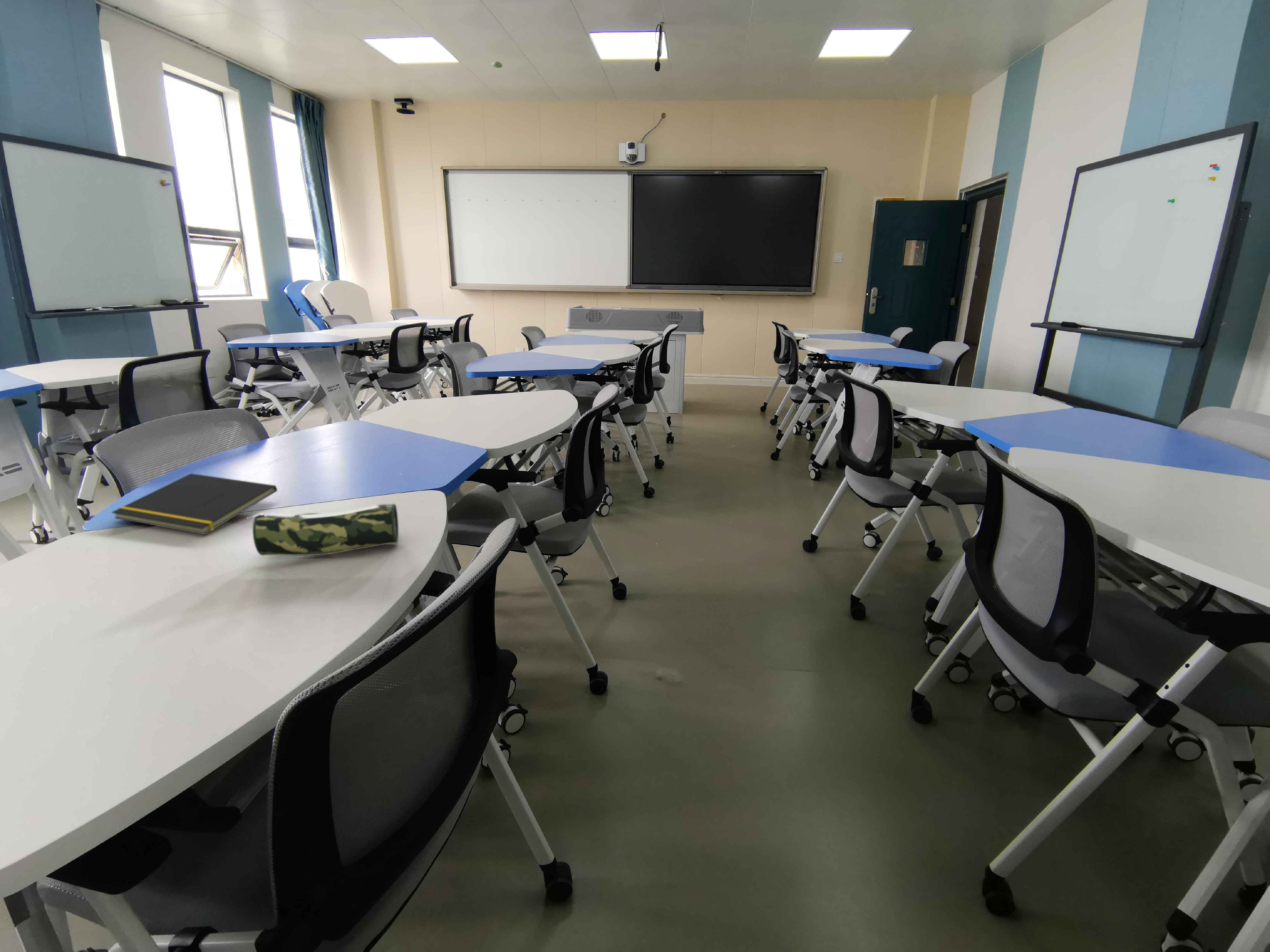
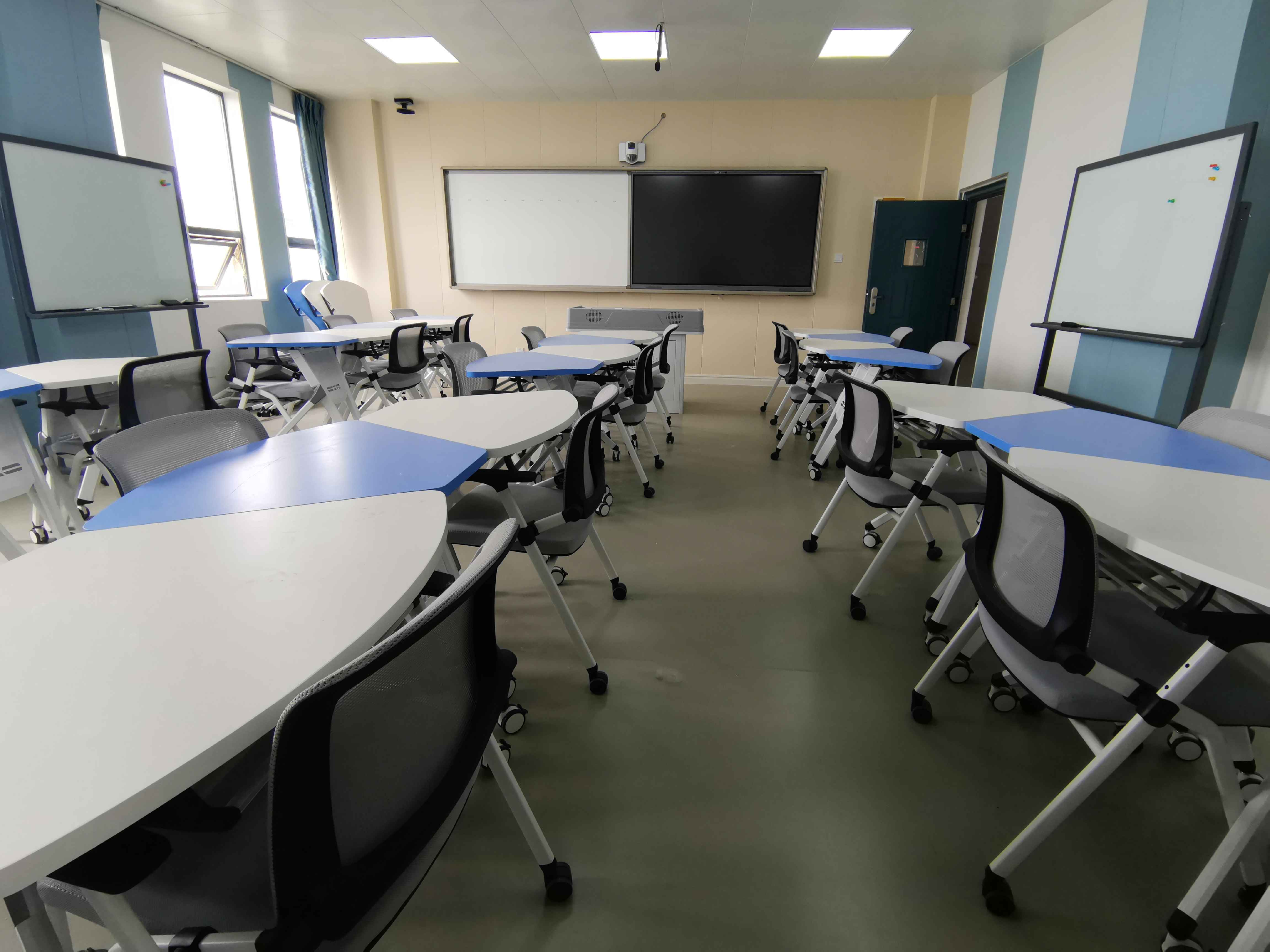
- pencil case [246,503,399,556]
- smoke detector [492,61,503,68]
- notepad [111,473,278,535]
